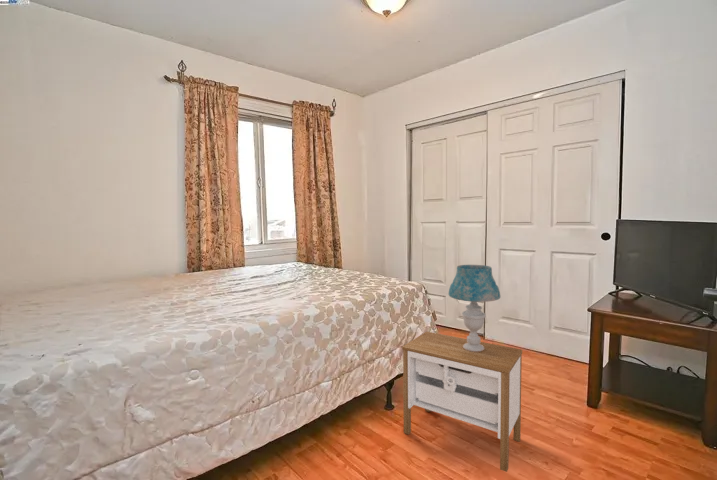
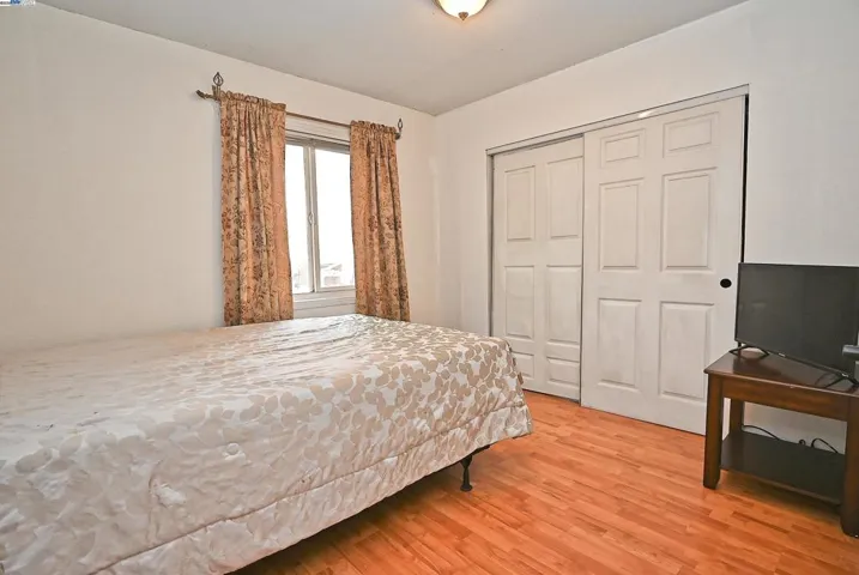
- table lamp [447,264,501,352]
- nightstand [401,331,523,473]
